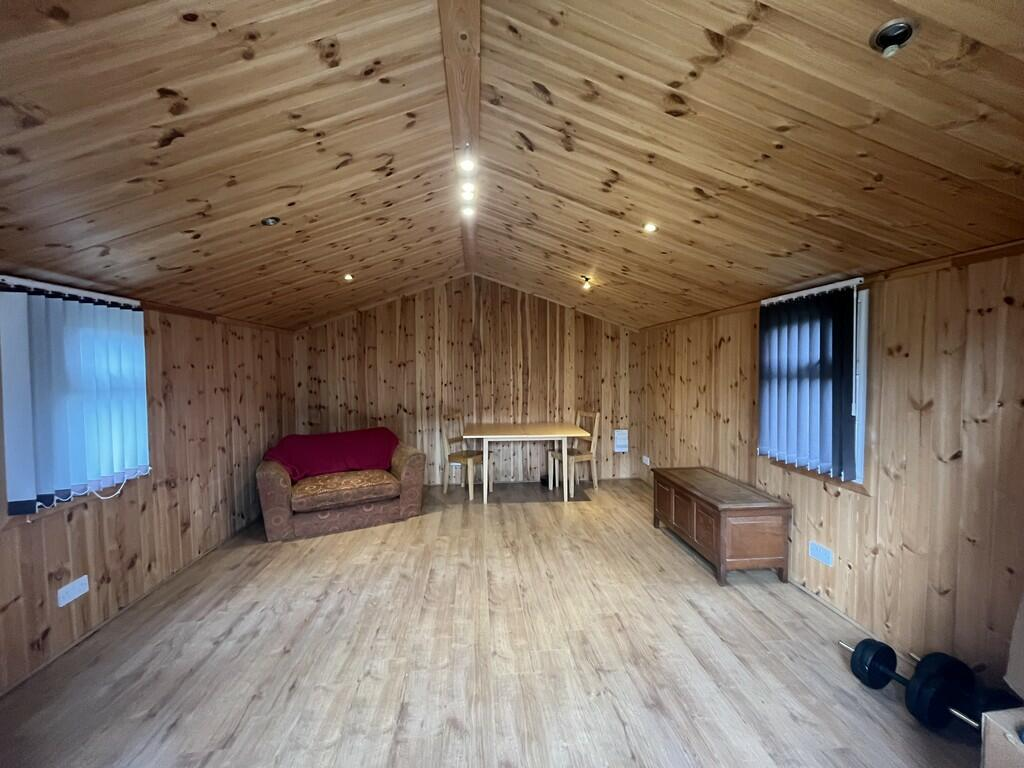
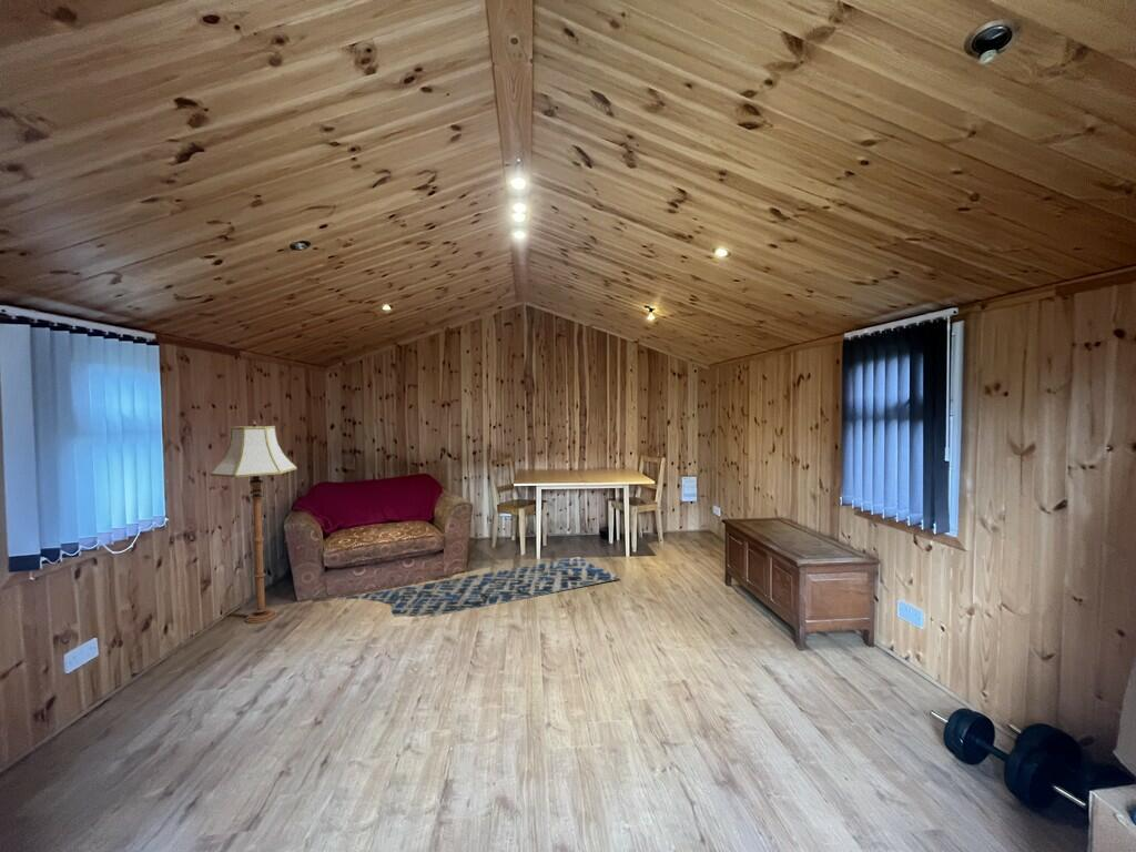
+ floor lamp [209,419,298,625]
+ rug [321,556,621,621]
